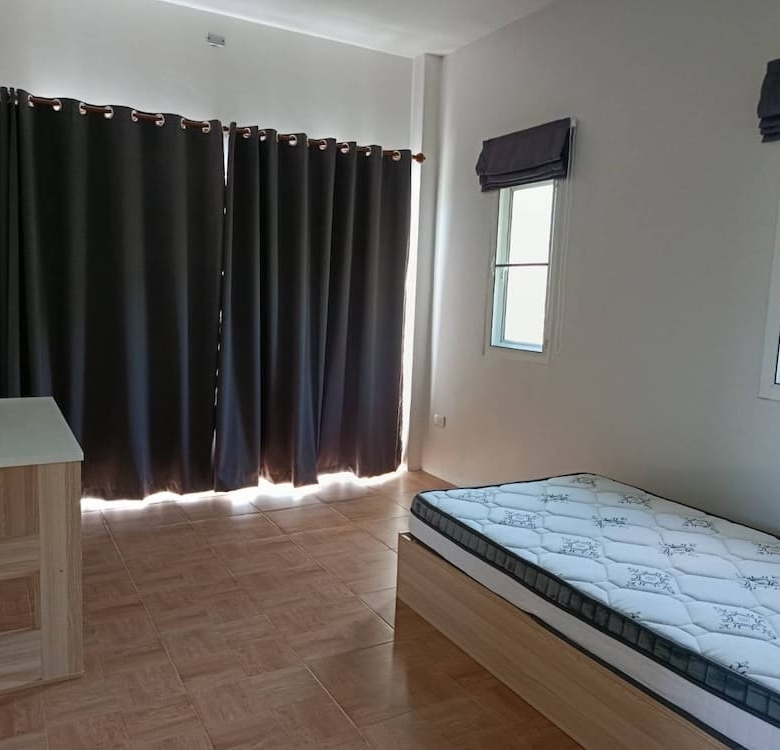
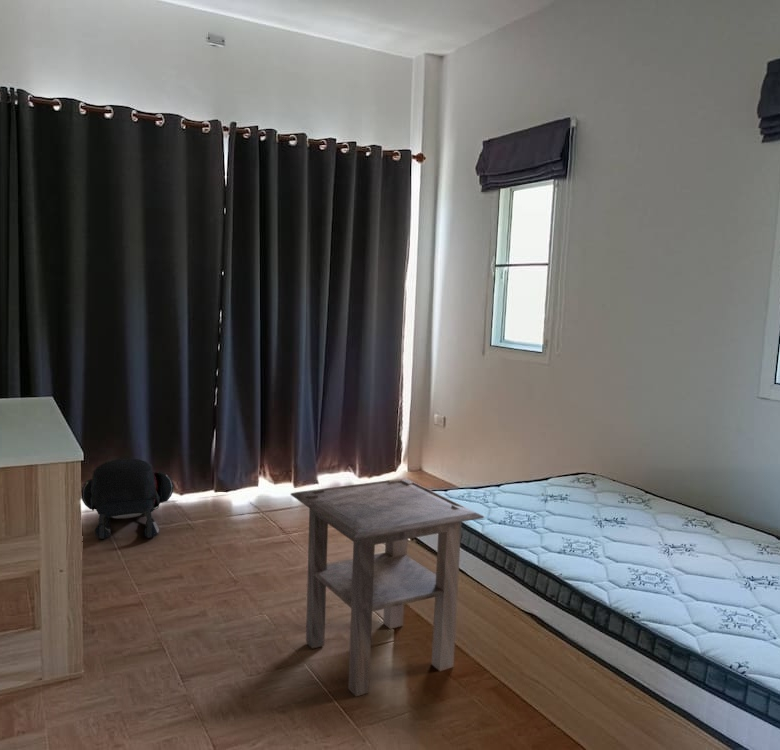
+ side table [290,477,485,698]
+ backpack [81,457,175,540]
